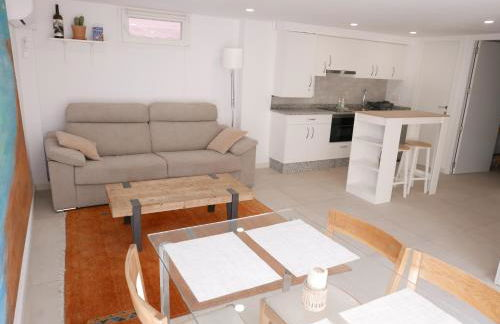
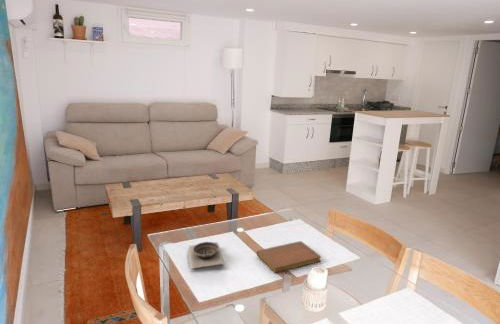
+ notebook [256,240,322,274]
+ bowl [187,241,225,270]
